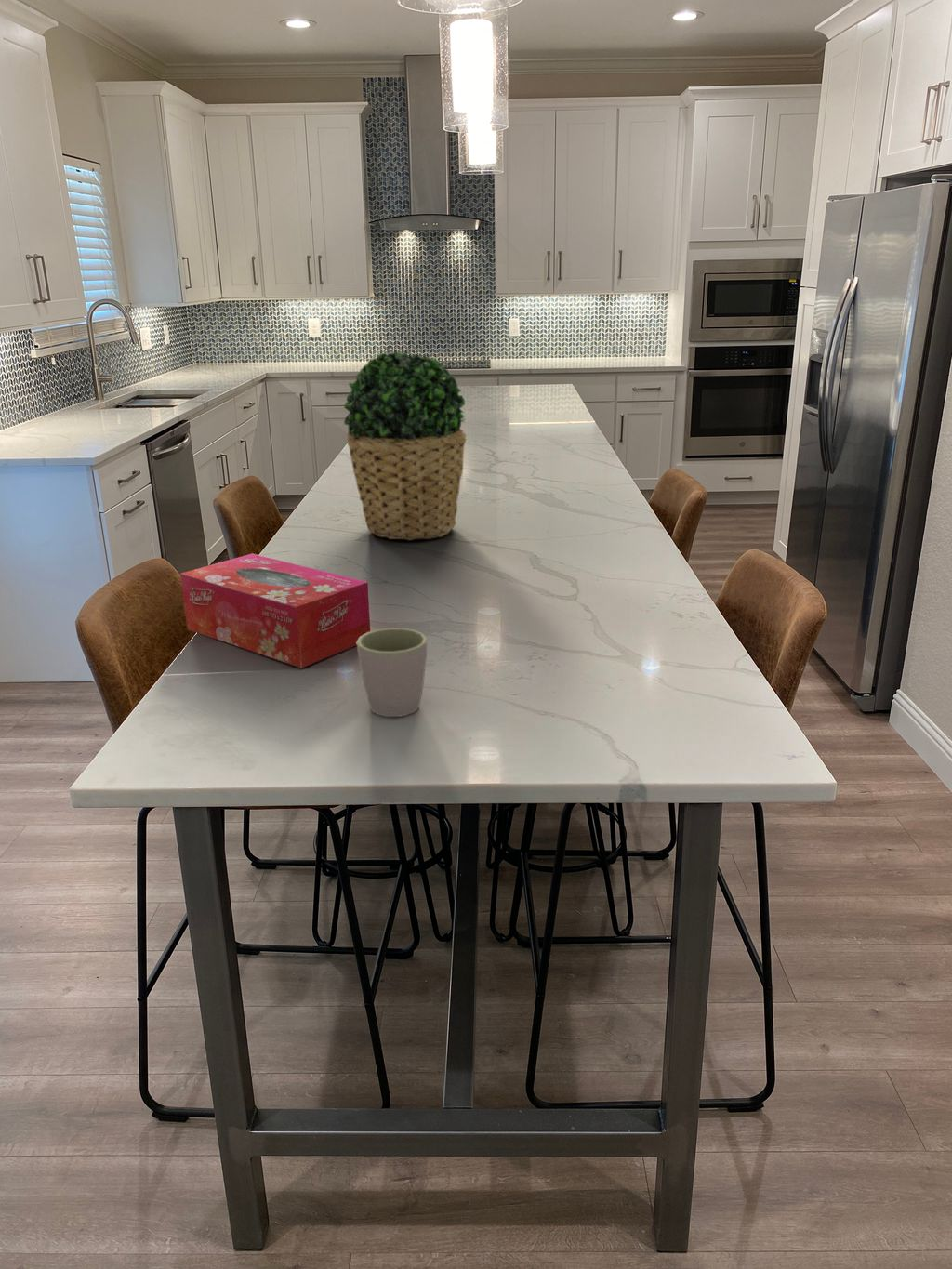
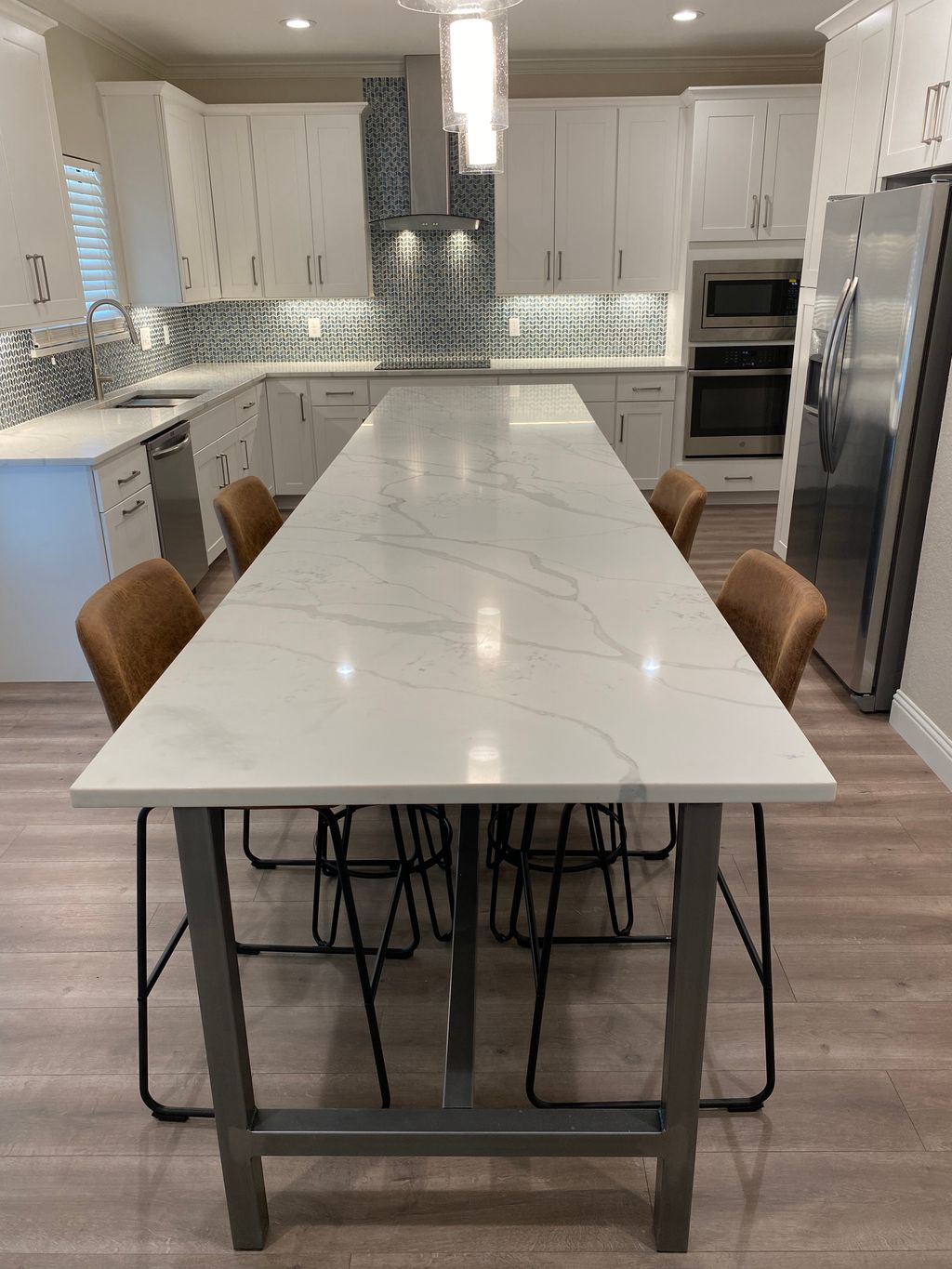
- mug [356,628,429,718]
- potted plant [343,350,468,541]
- tissue box [179,553,371,668]
